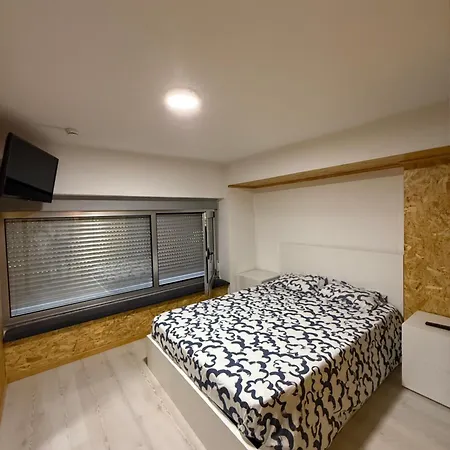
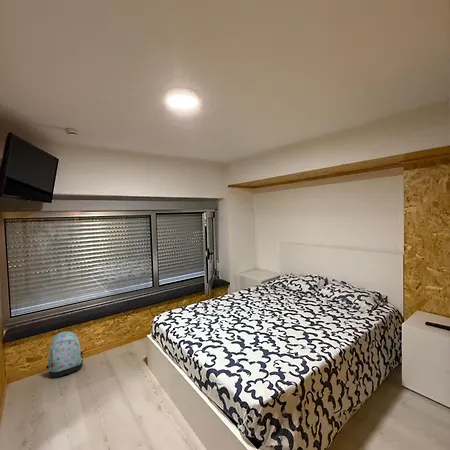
+ backpack [45,330,84,378]
